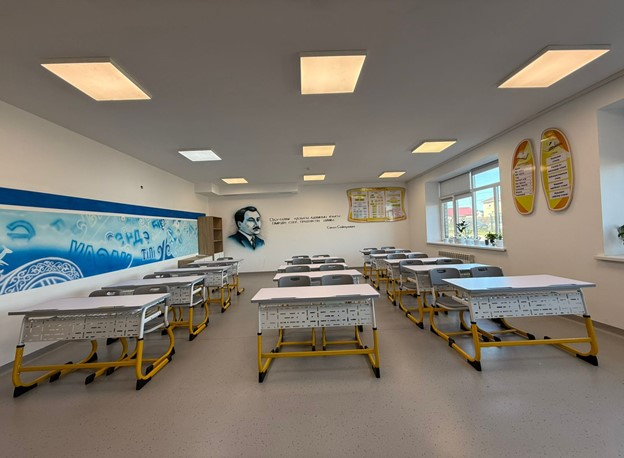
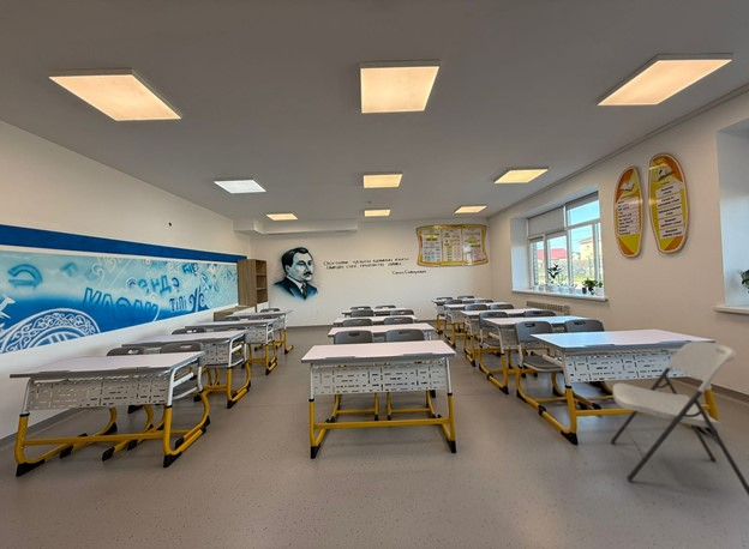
+ chair [610,340,749,496]
